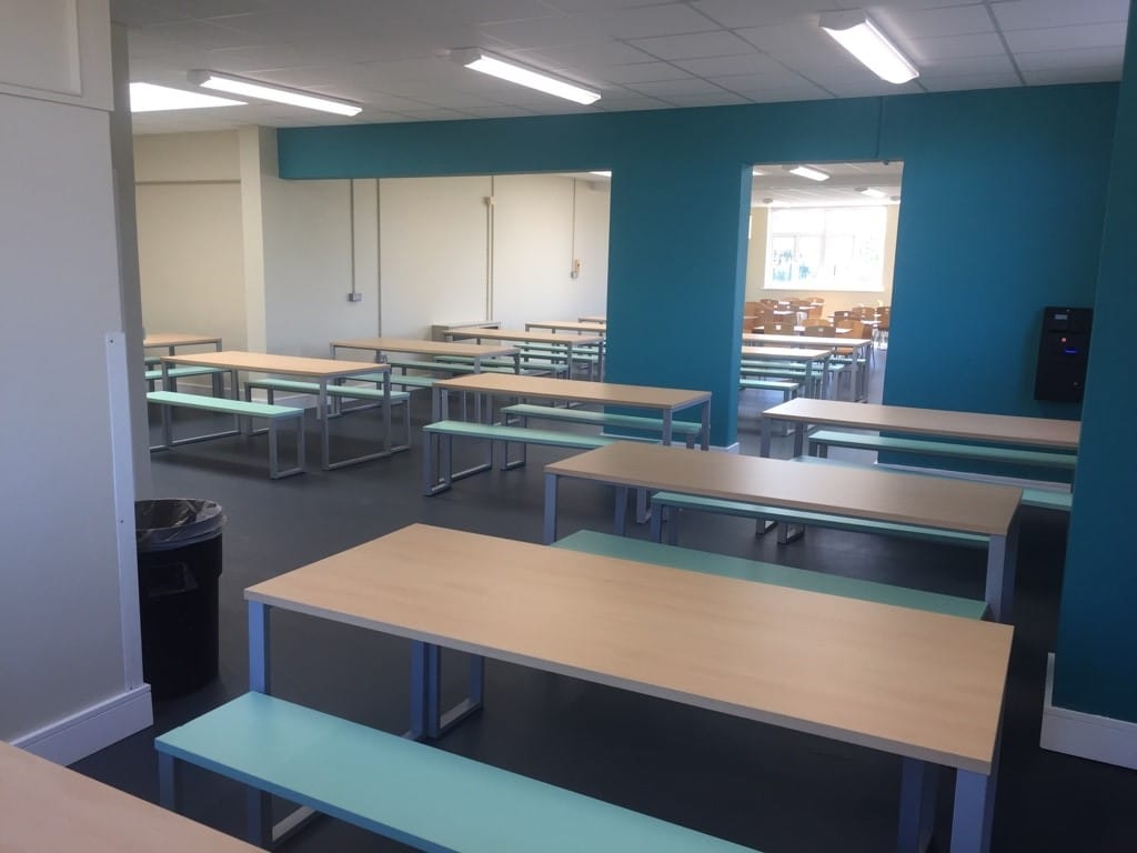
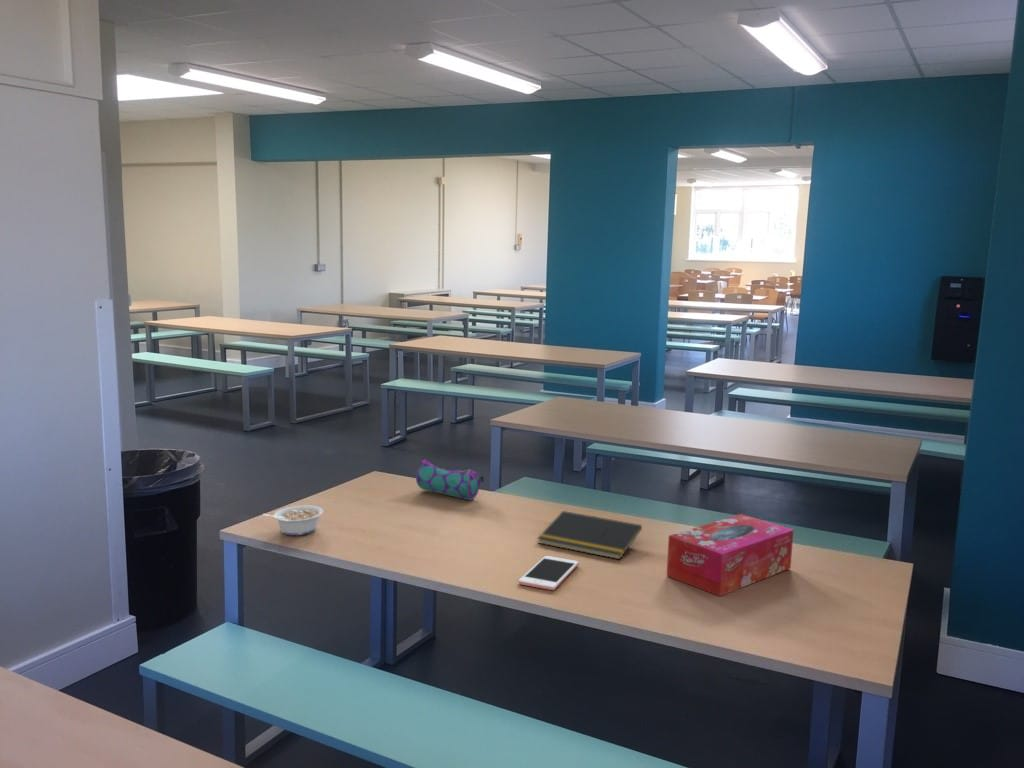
+ pencil case [415,459,485,501]
+ cell phone [518,555,579,591]
+ legume [262,505,324,536]
+ notepad [536,510,643,560]
+ tissue box [666,513,795,597]
